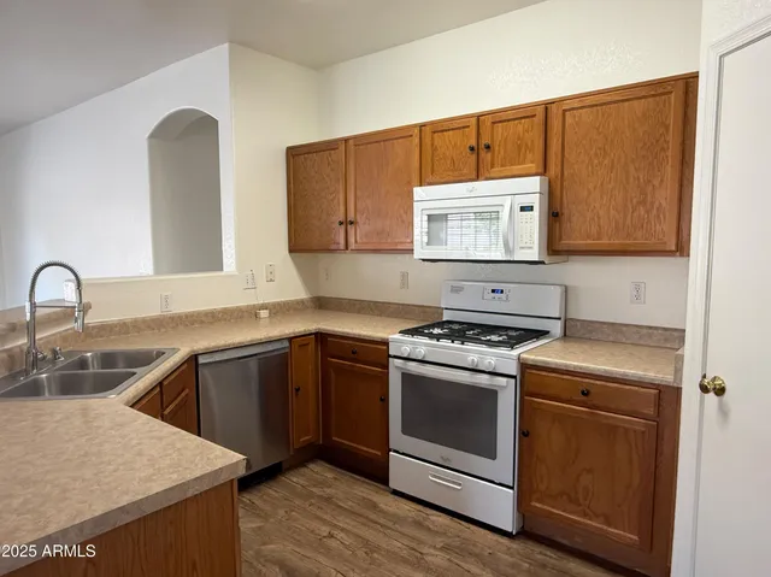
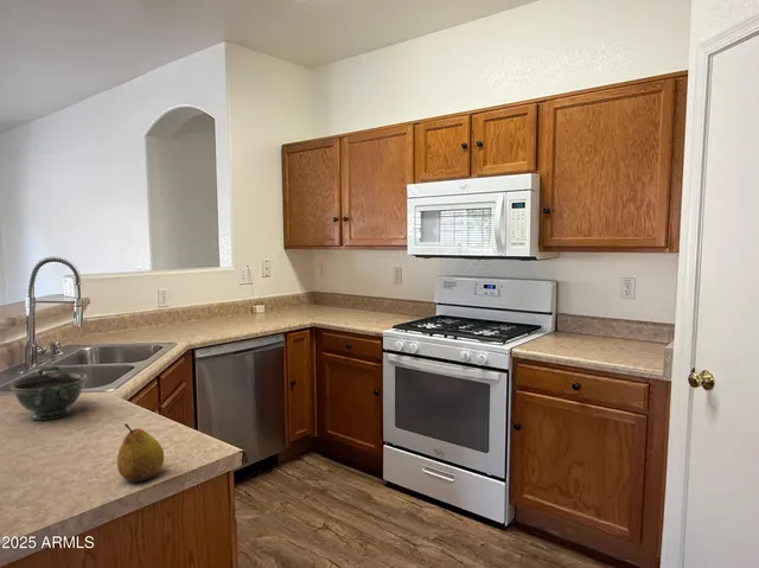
+ bowl [8,365,89,422]
+ fruit [116,422,165,484]
